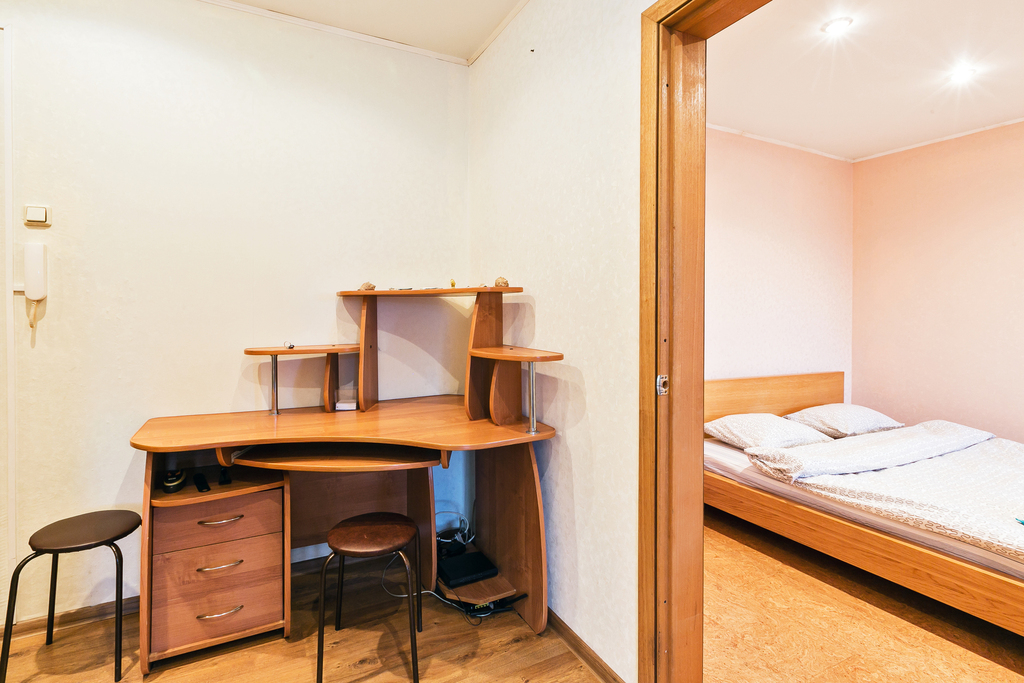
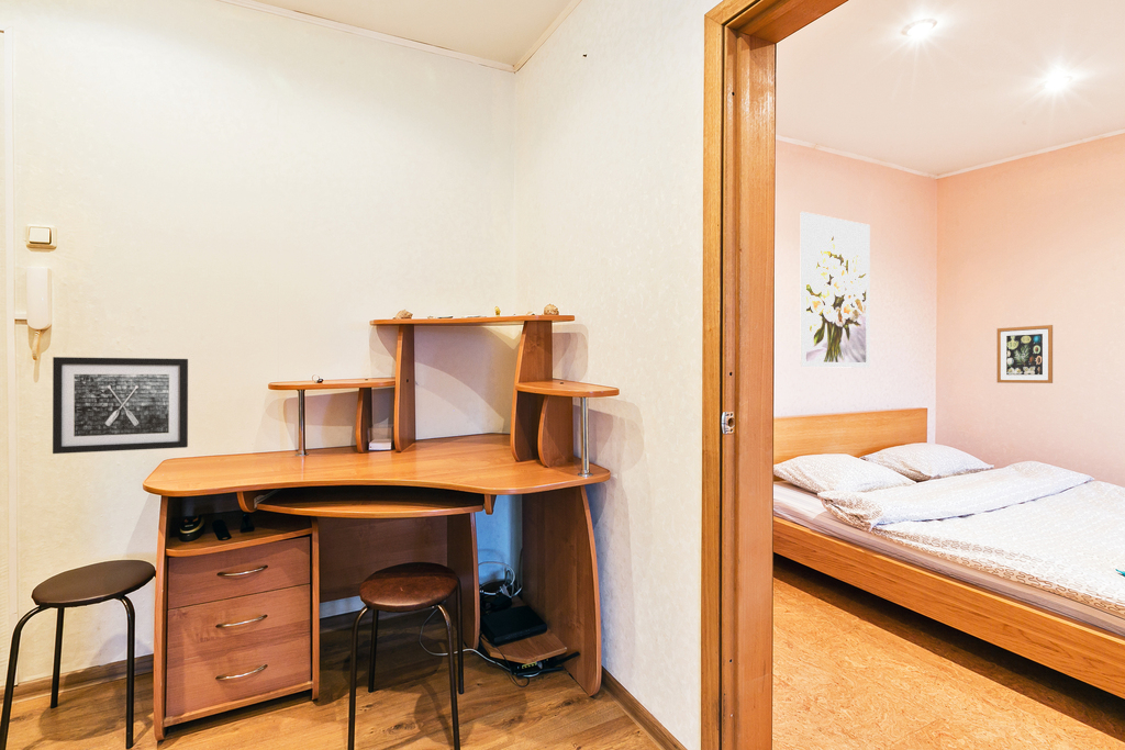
+ wall art [52,356,189,455]
+ wall art [800,211,871,369]
+ wall art [996,324,1054,384]
